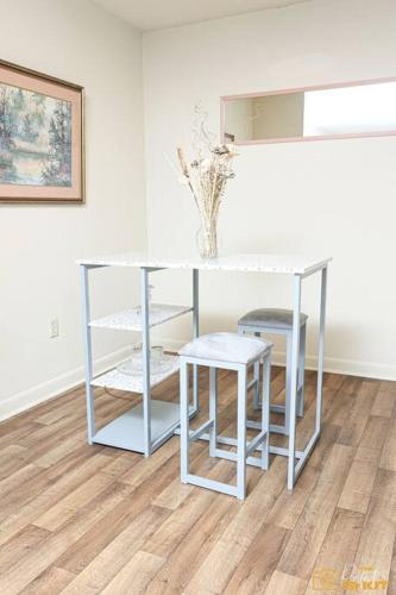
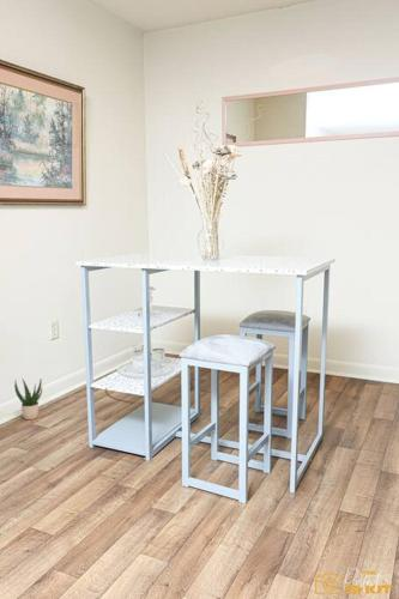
+ potted plant [13,376,43,420]
